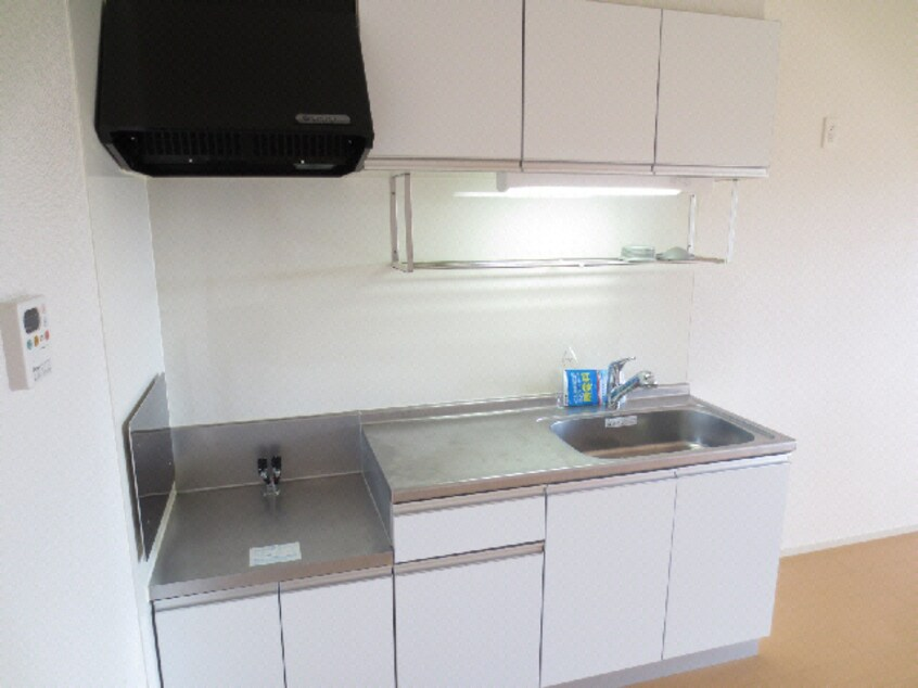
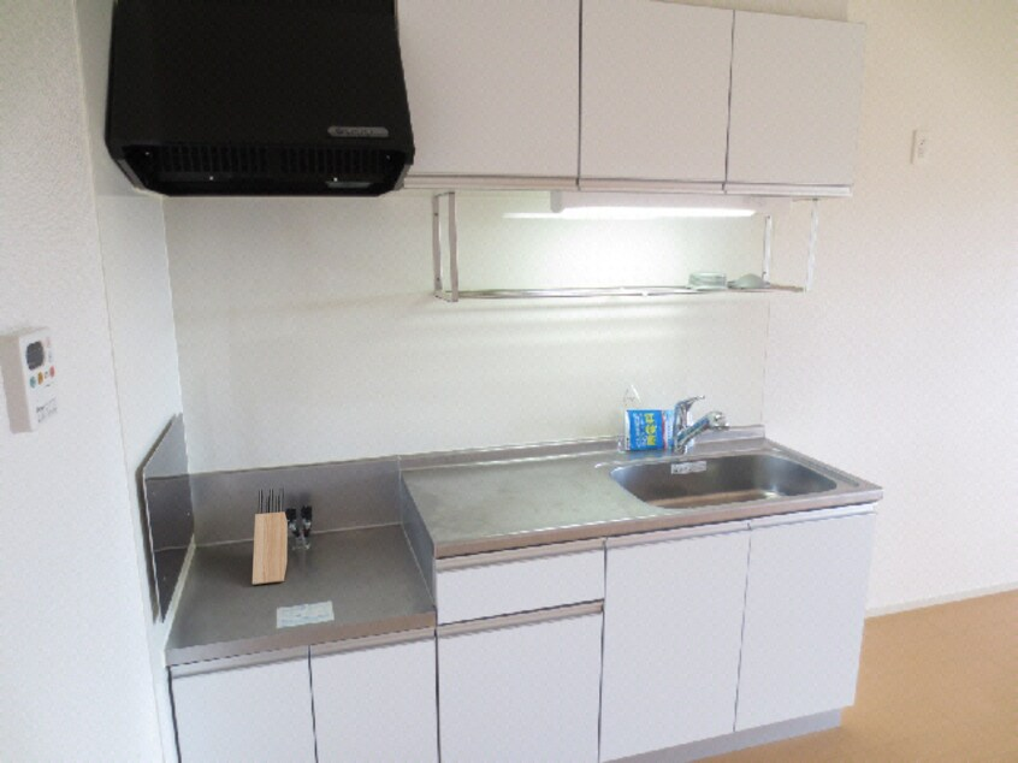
+ knife block [251,486,289,586]
